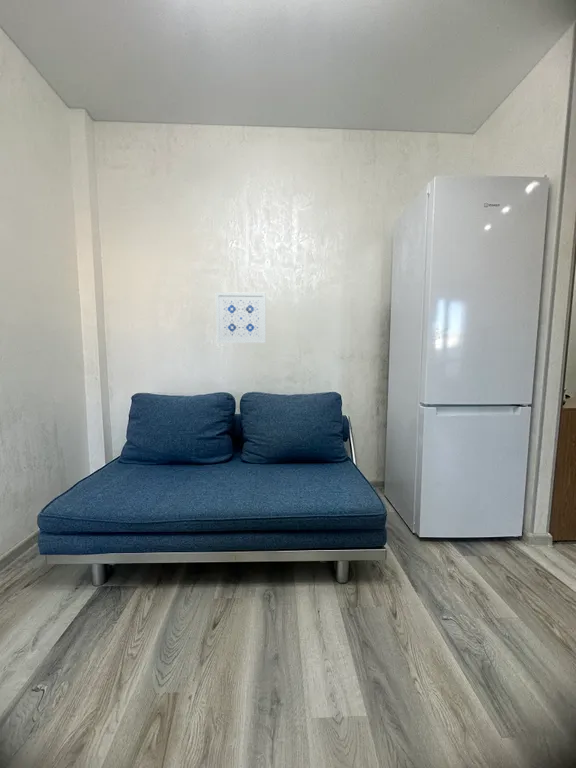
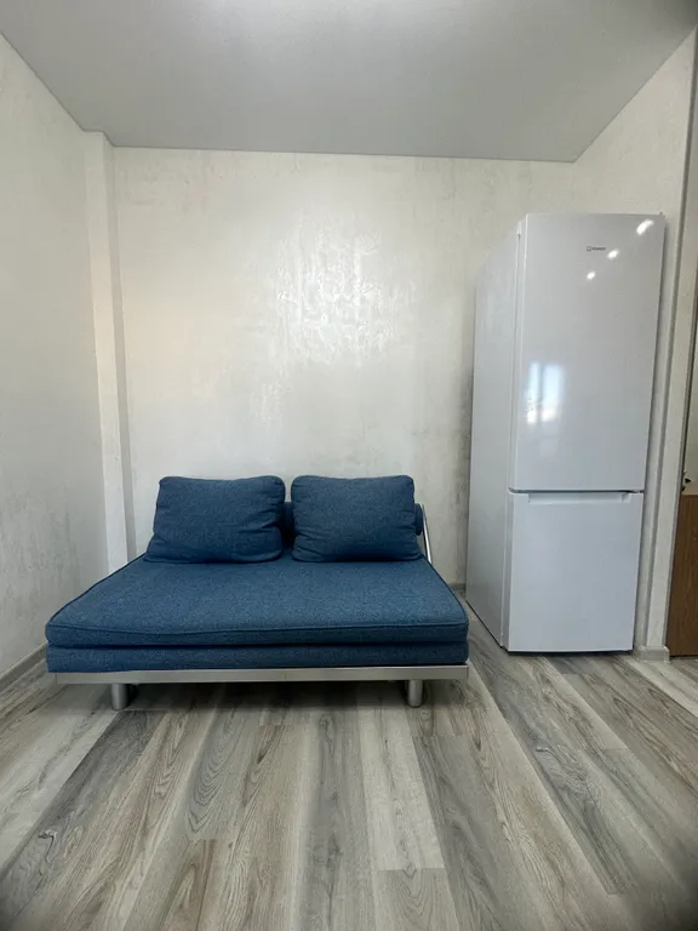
- wall art [215,291,267,344]
